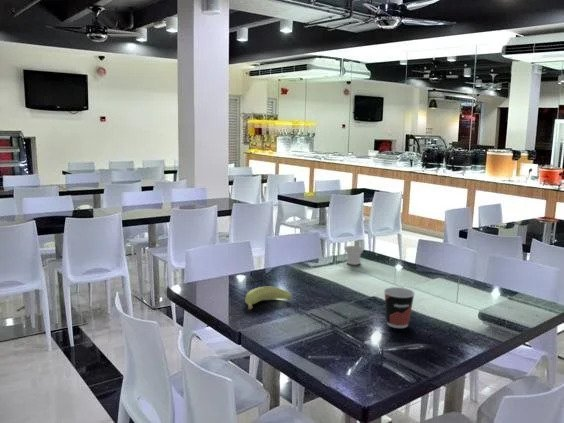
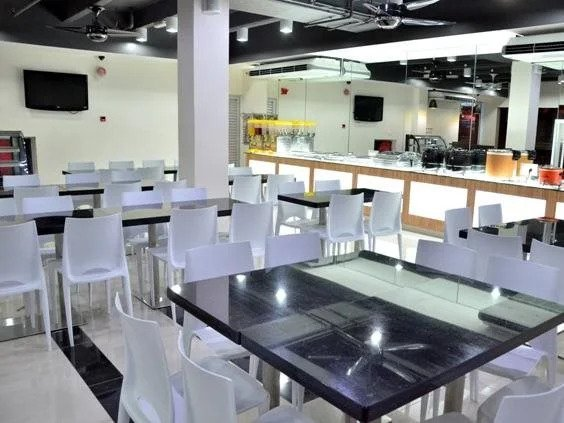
- cup [343,245,365,266]
- cup [383,286,416,329]
- banana [244,286,293,310]
